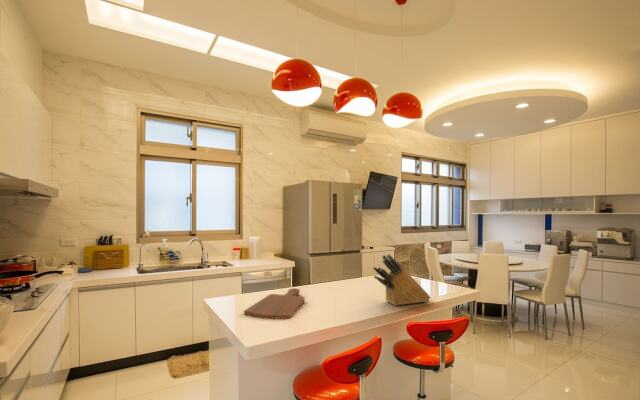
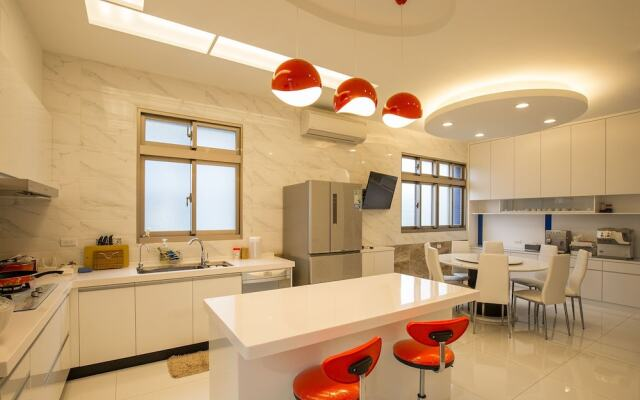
- cutting board [243,287,306,320]
- knife block [372,253,432,307]
